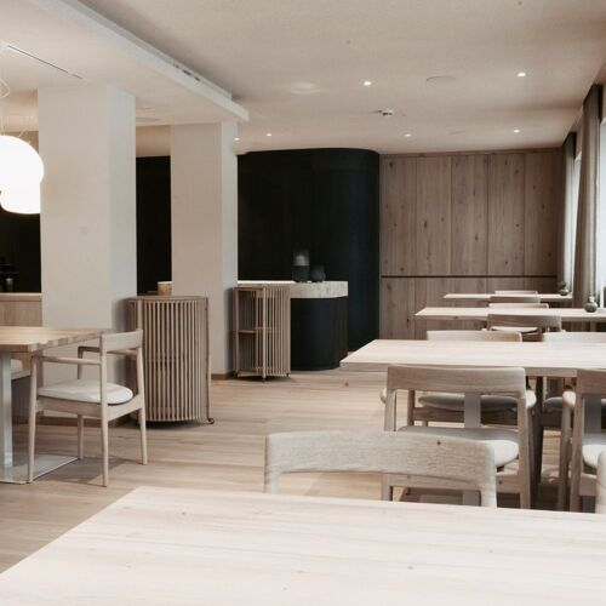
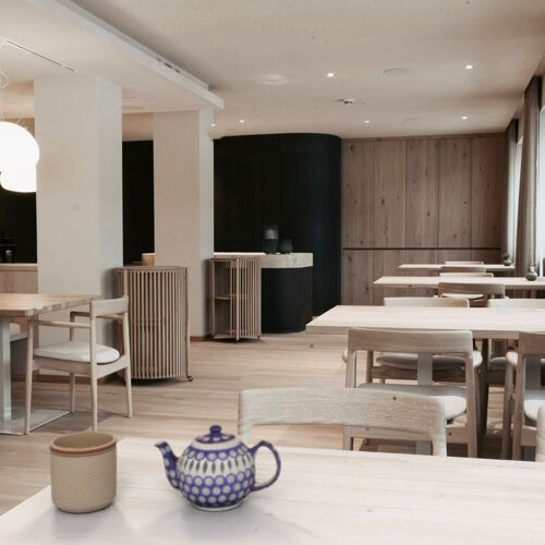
+ mug [48,431,118,514]
+ teapot [154,424,282,512]
